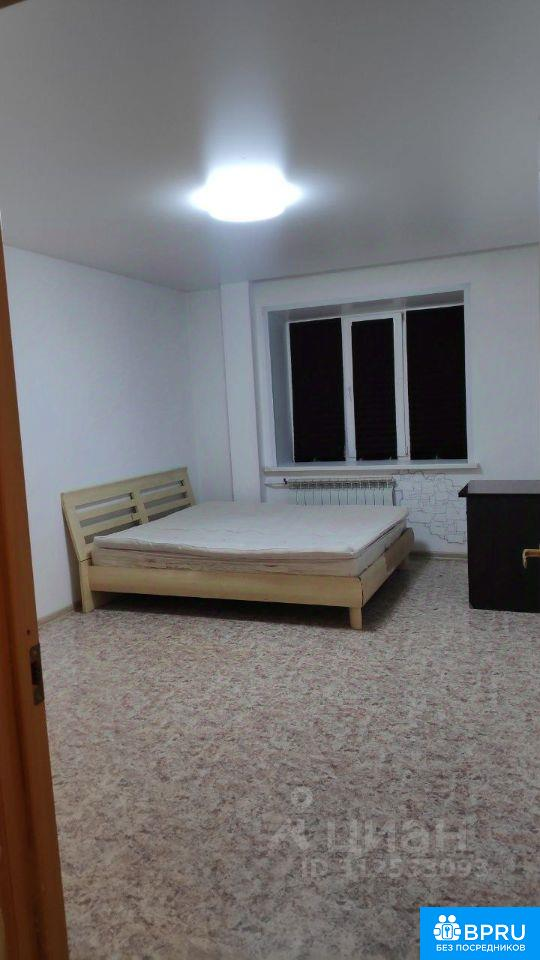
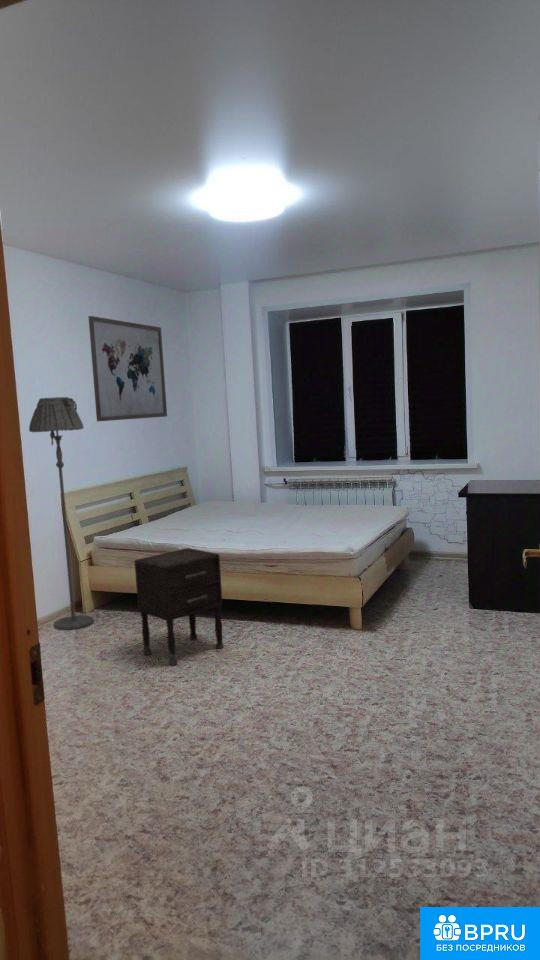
+ wall art [87,315,168,422]
+ nightstand [134,547,225,667]
+ floor lamp [28,396,95,631]
